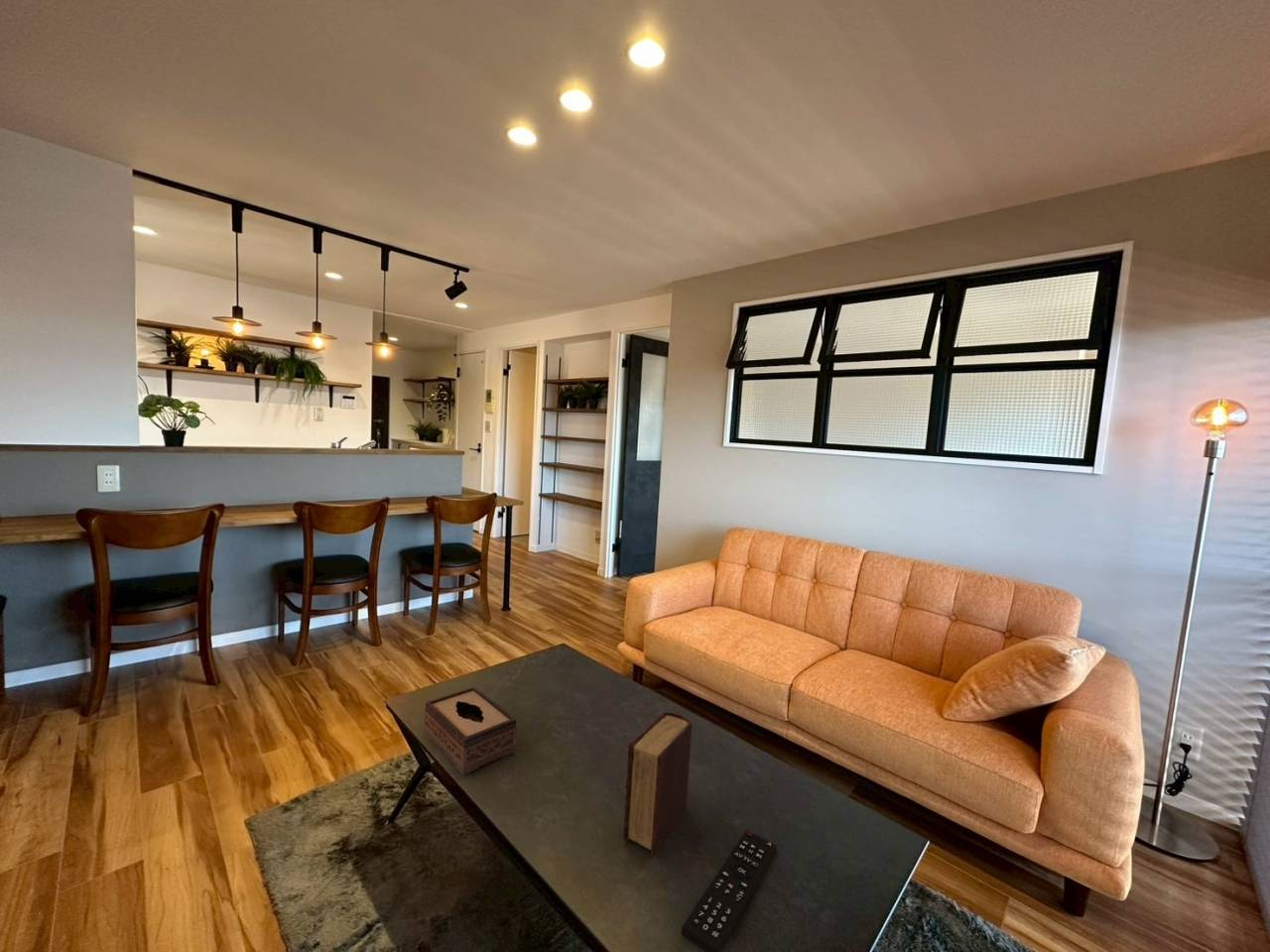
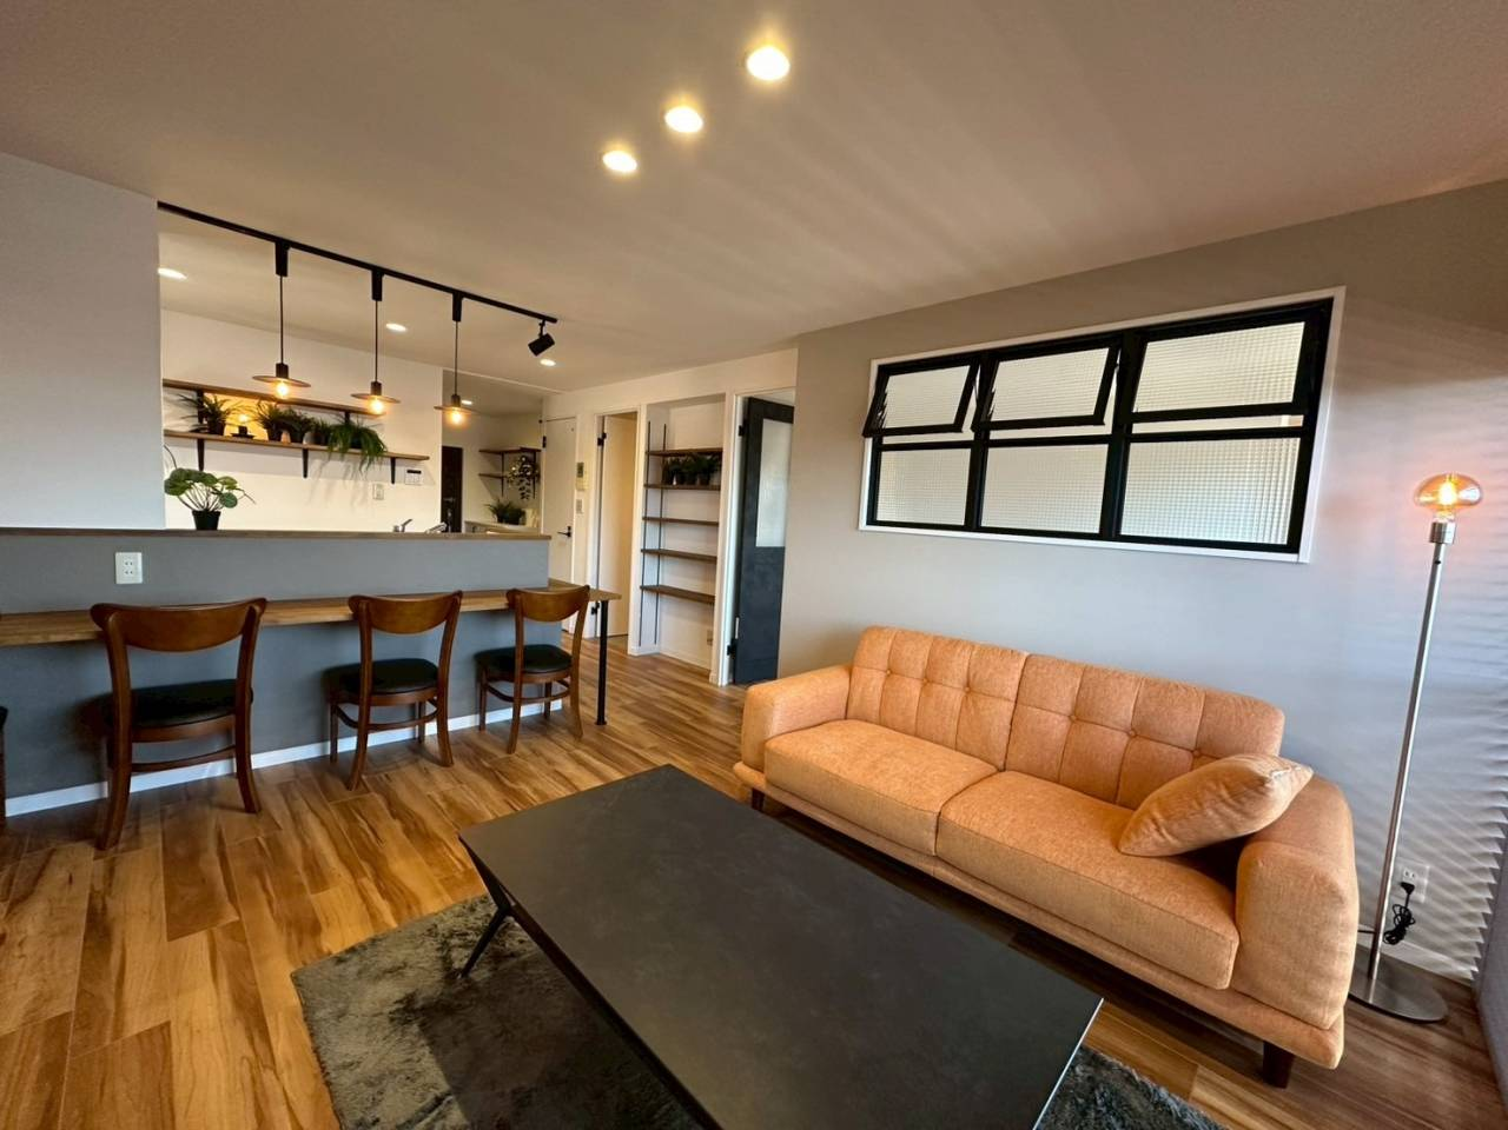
- tissue box [423,686,518,775]
- diary [622,711,694,857]
- remote control [681,829,778,952]
